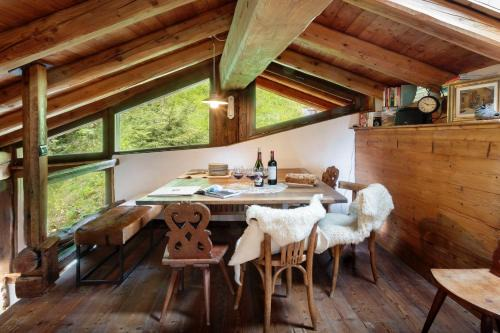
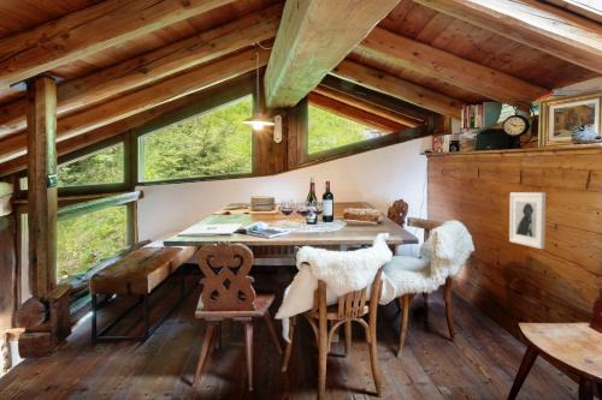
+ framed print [508,191,547,250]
